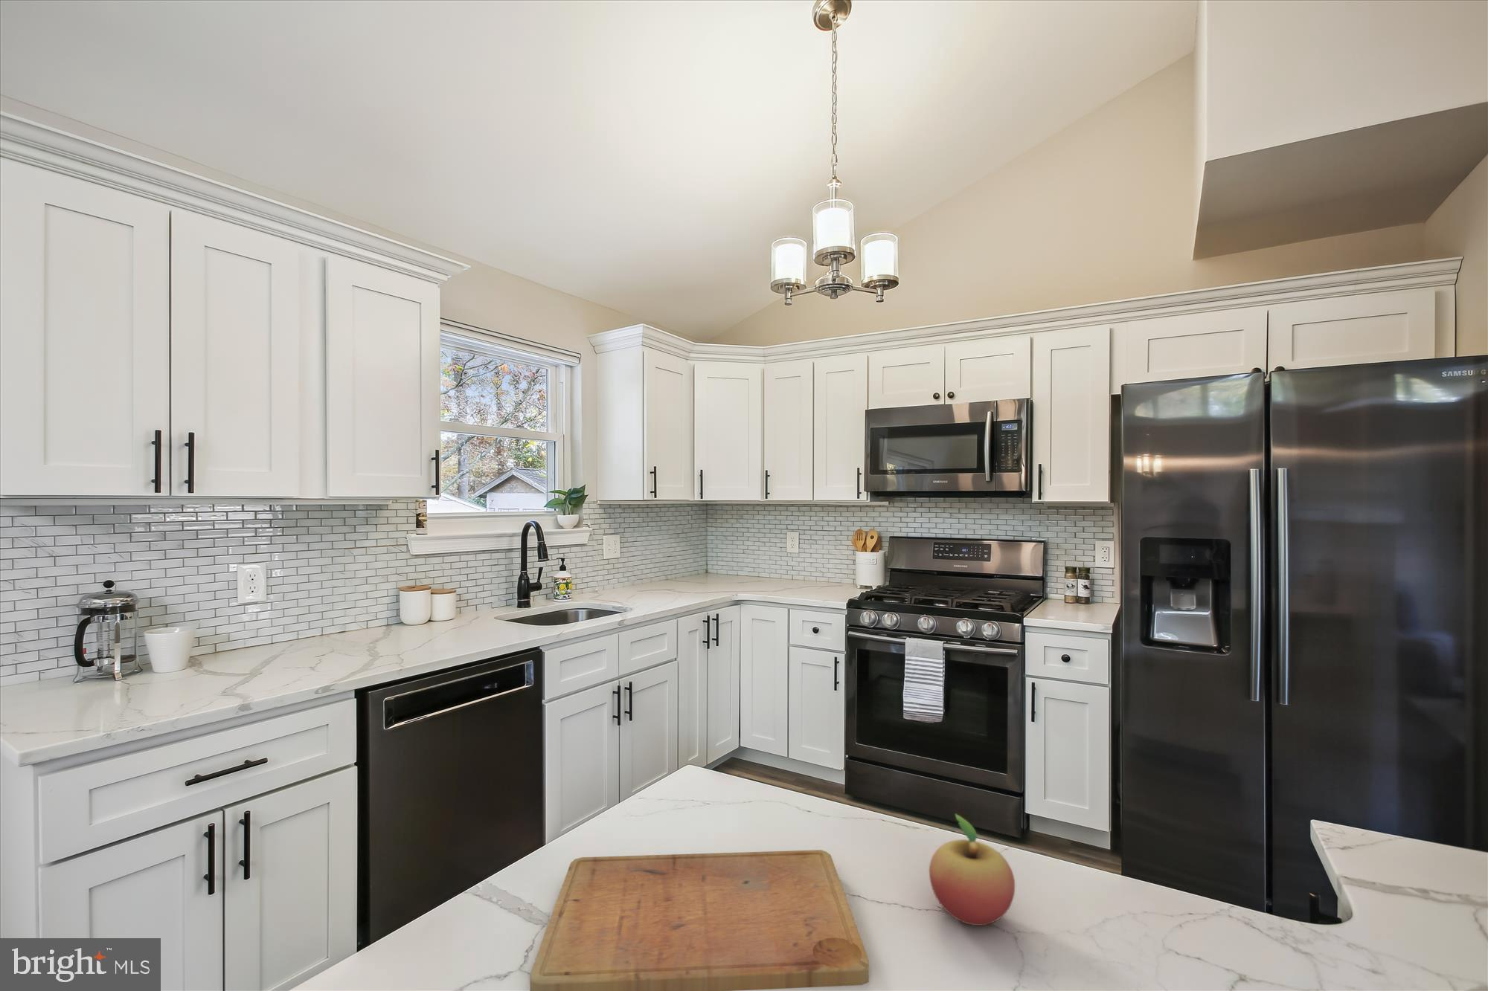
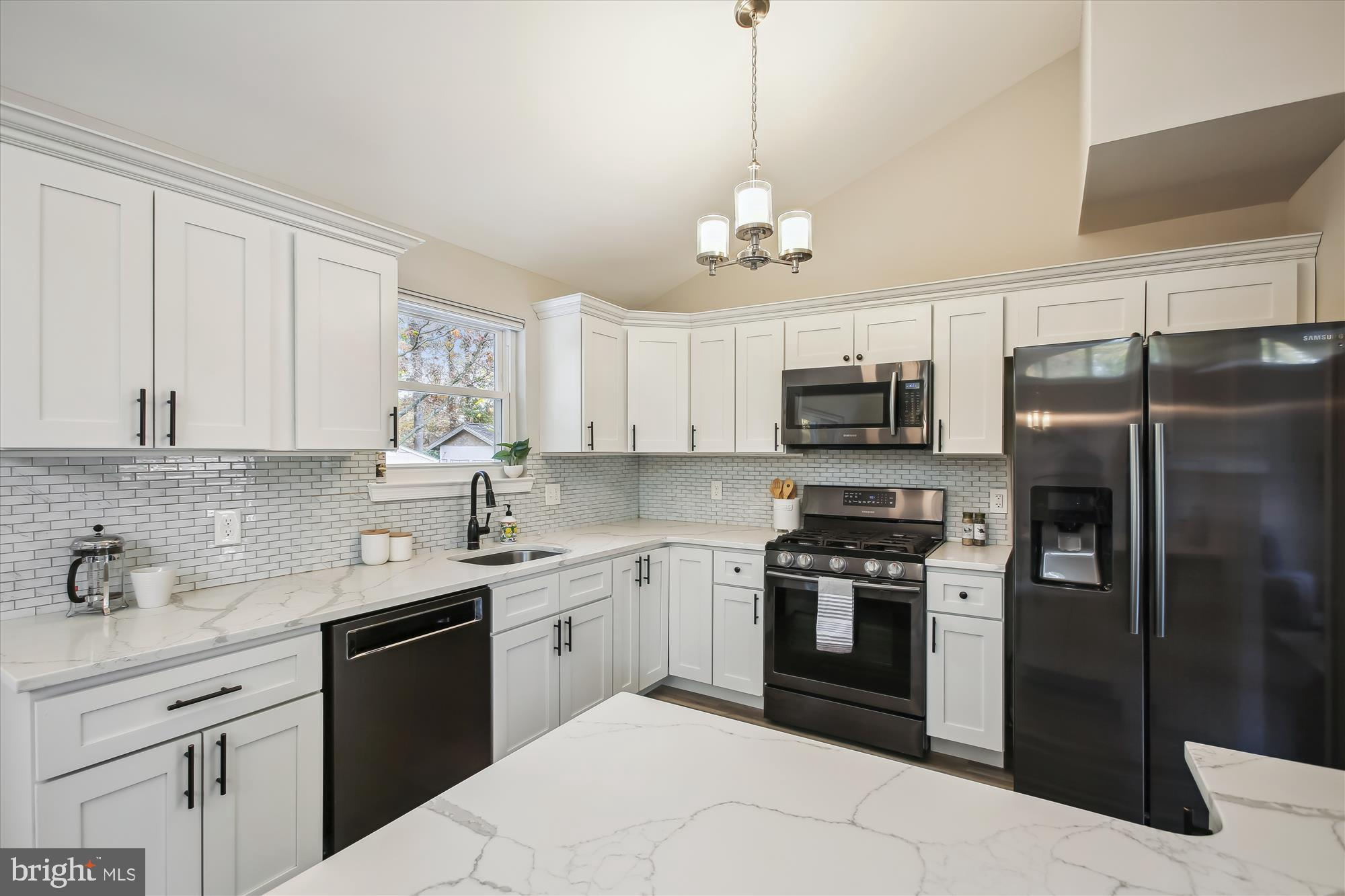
- fruit [928,813,1016,927]
- cutting board [529,849,870,991]
